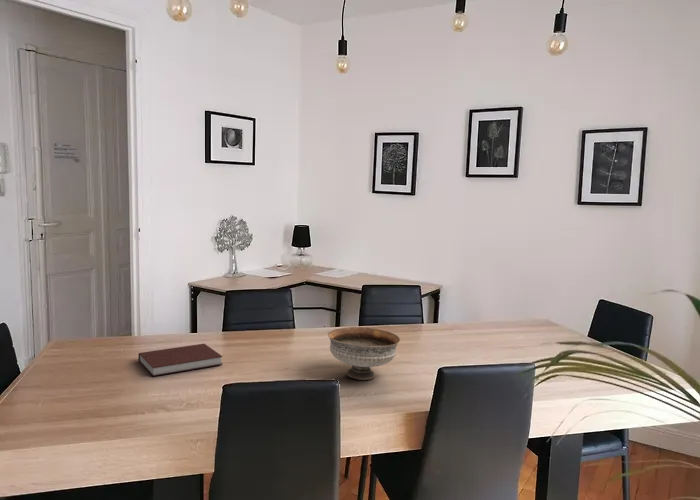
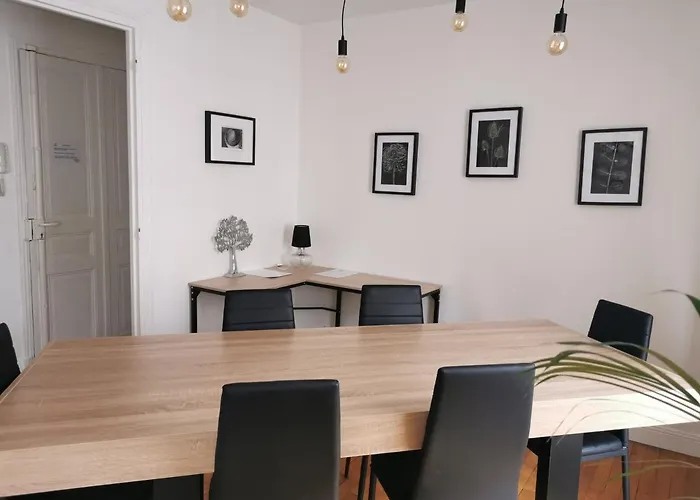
- bowl [327,326,401,381]
- notebook [137,343,224,377]
